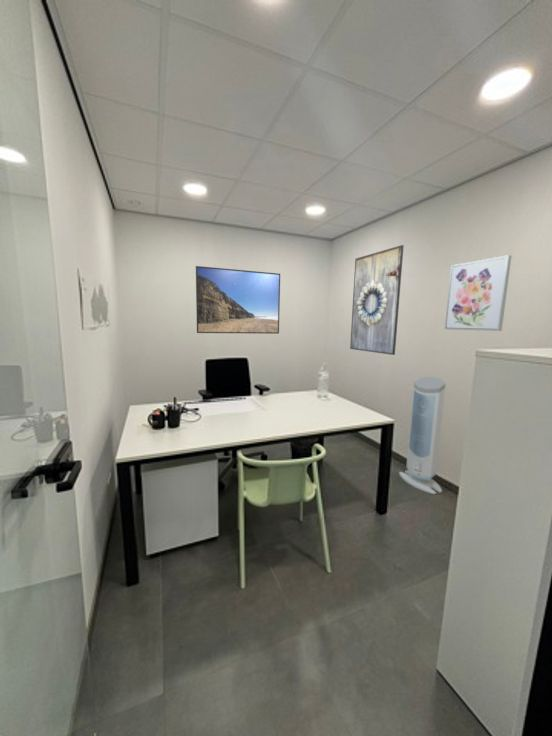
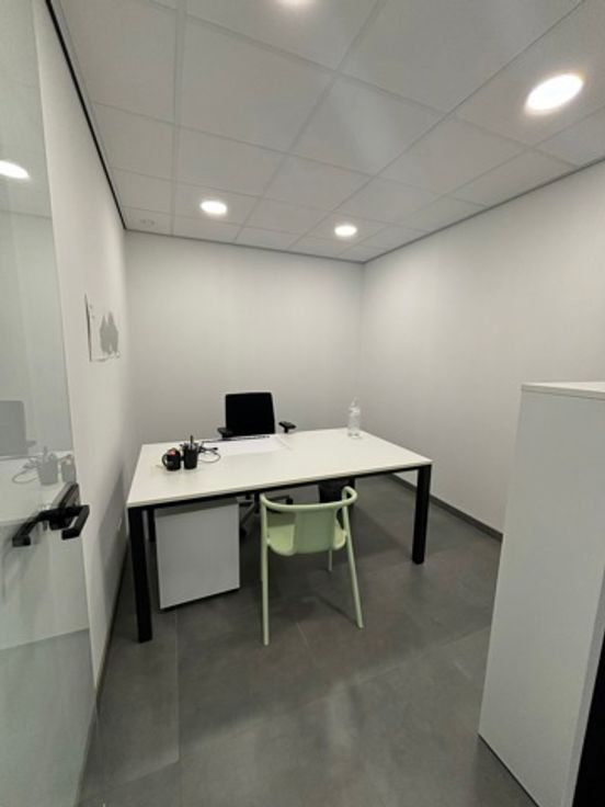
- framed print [349,244,405,356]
- air purifier [398,376,447,495]
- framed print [195,265,281,335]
- wall art [444,254,513,332]
